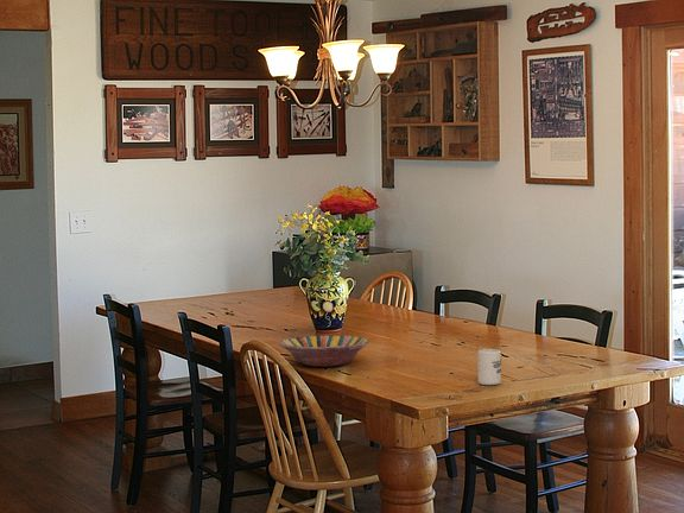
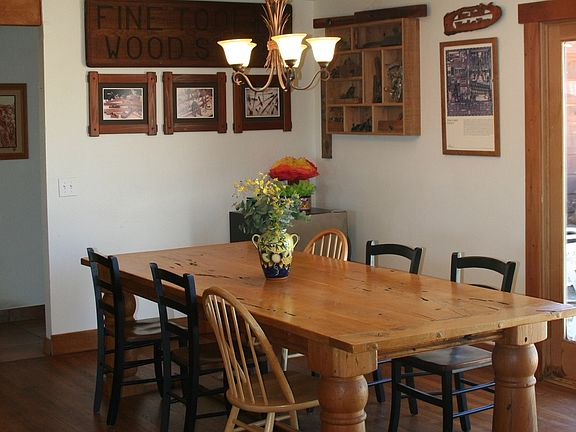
- serving bowl [278,335,370,368]
- cup [476,348,502,386]
